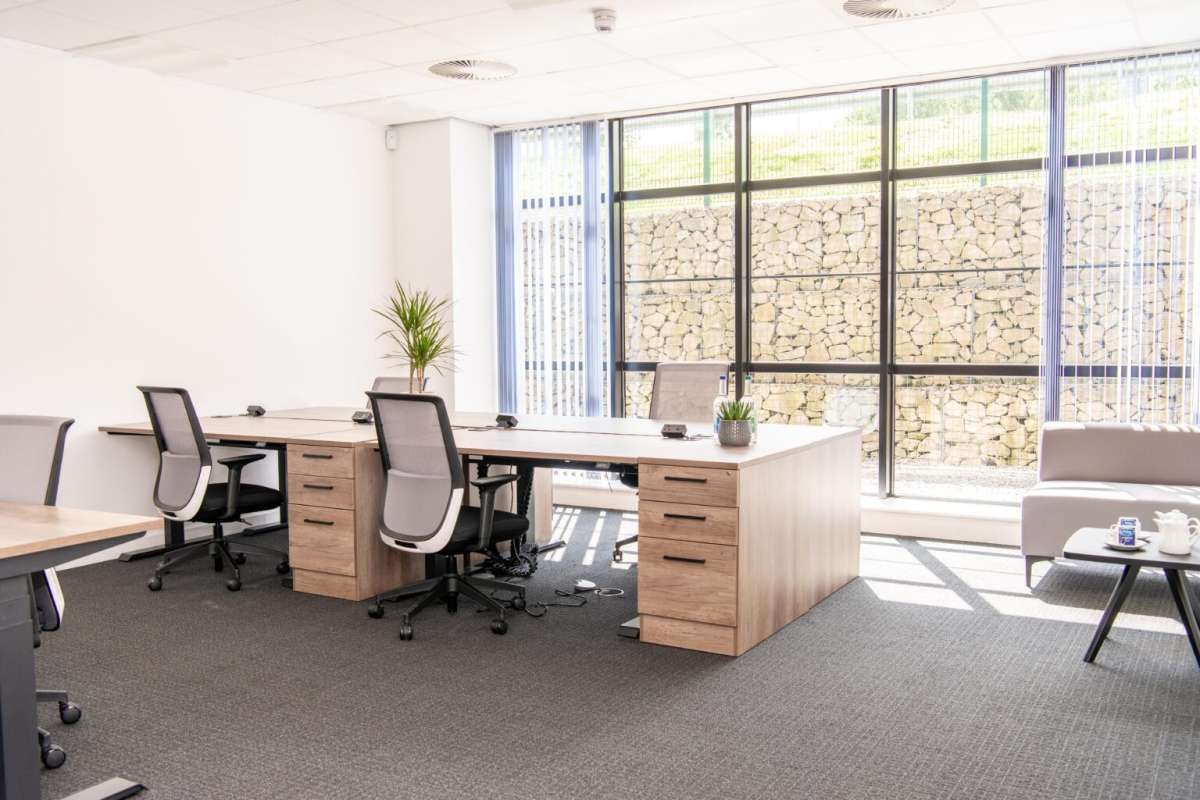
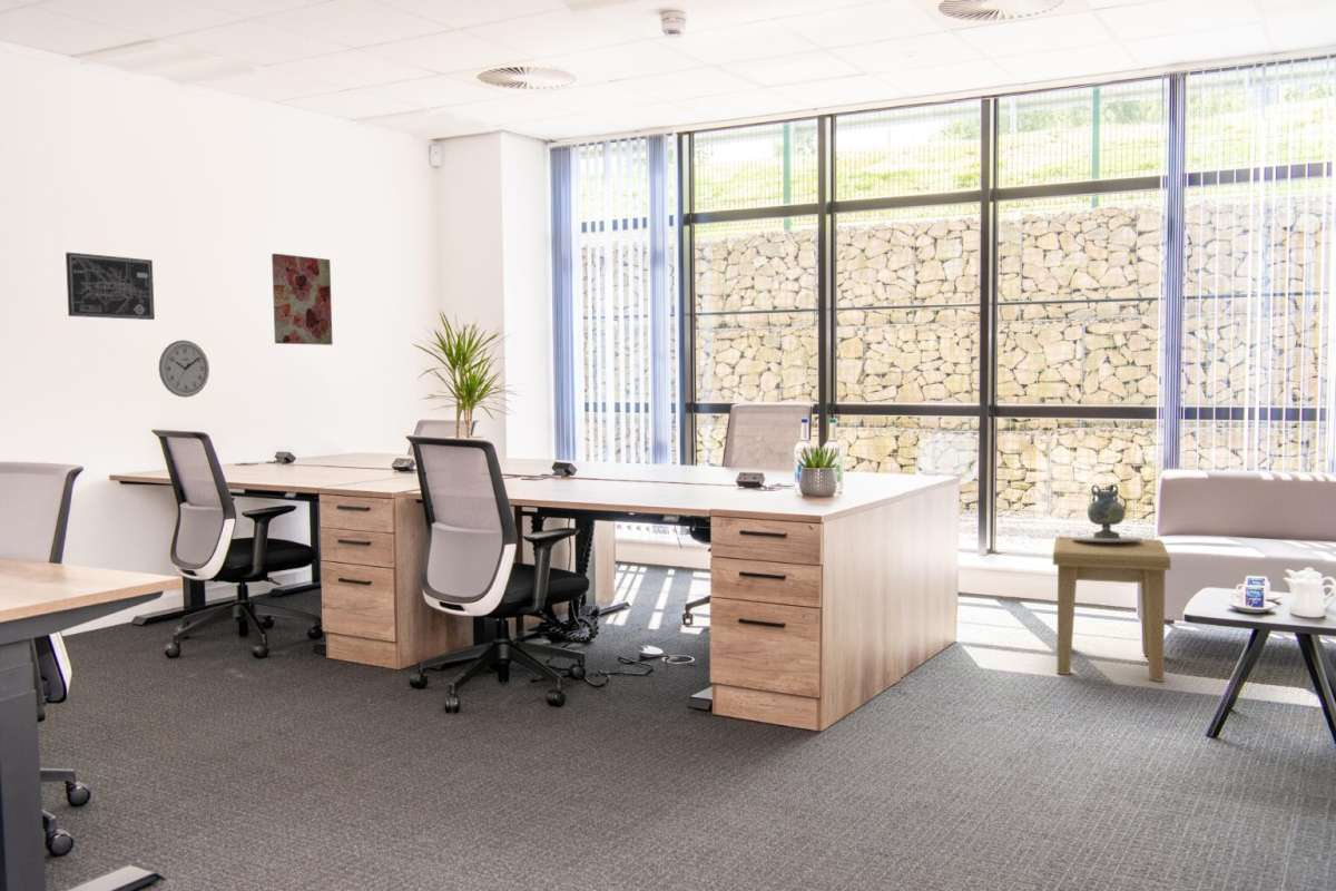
+ decorative vase [1071,483,1143,541]
+ wall art [65,252,156,321]
+ side table [1052,536,1172,683]
+ wall clock [158,339,210,399]
+ wall art [271,253,334,346]
